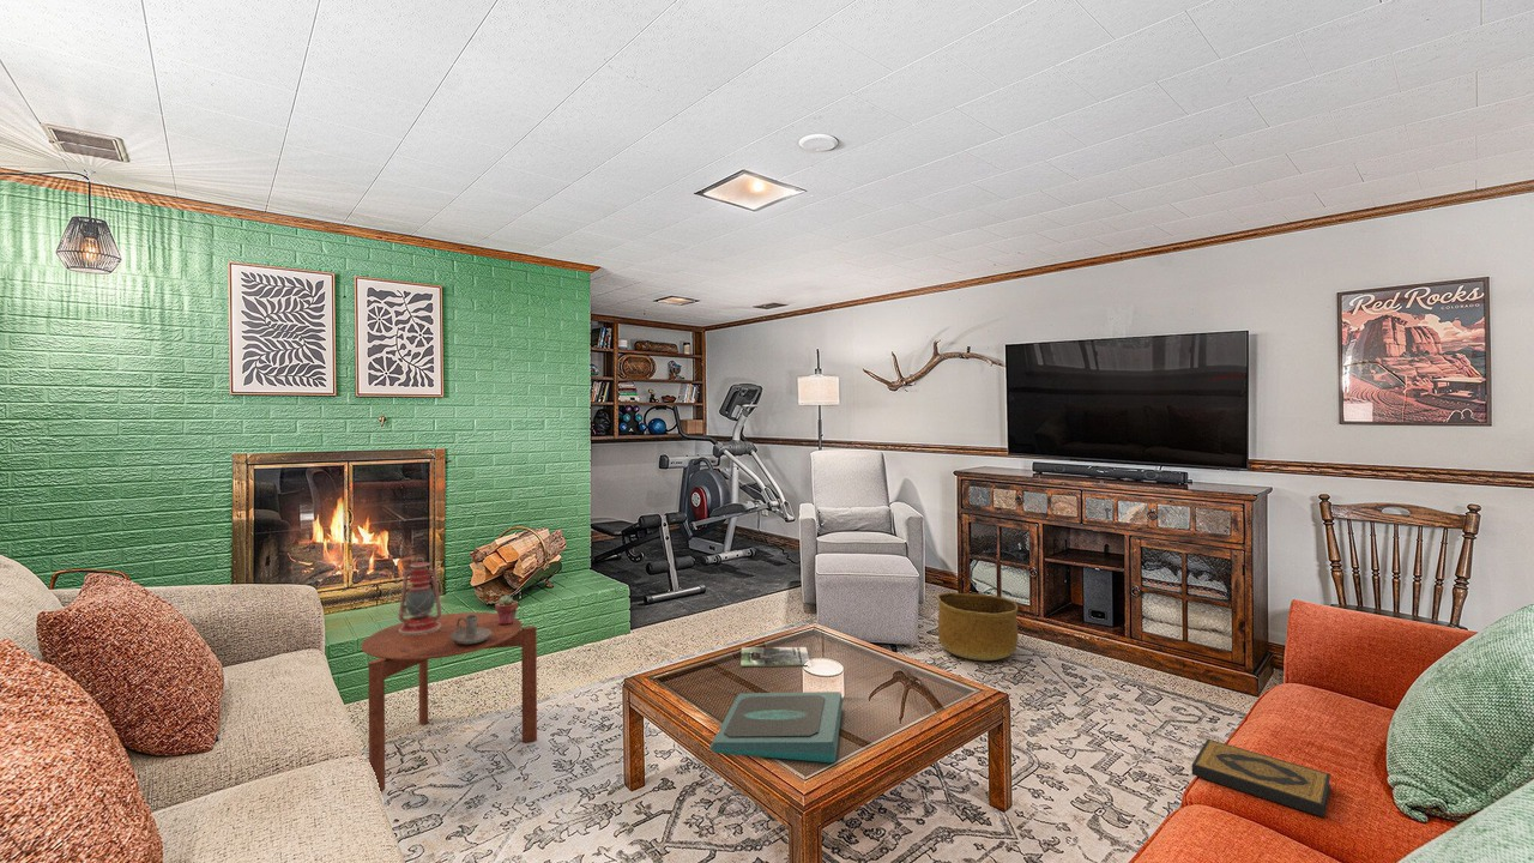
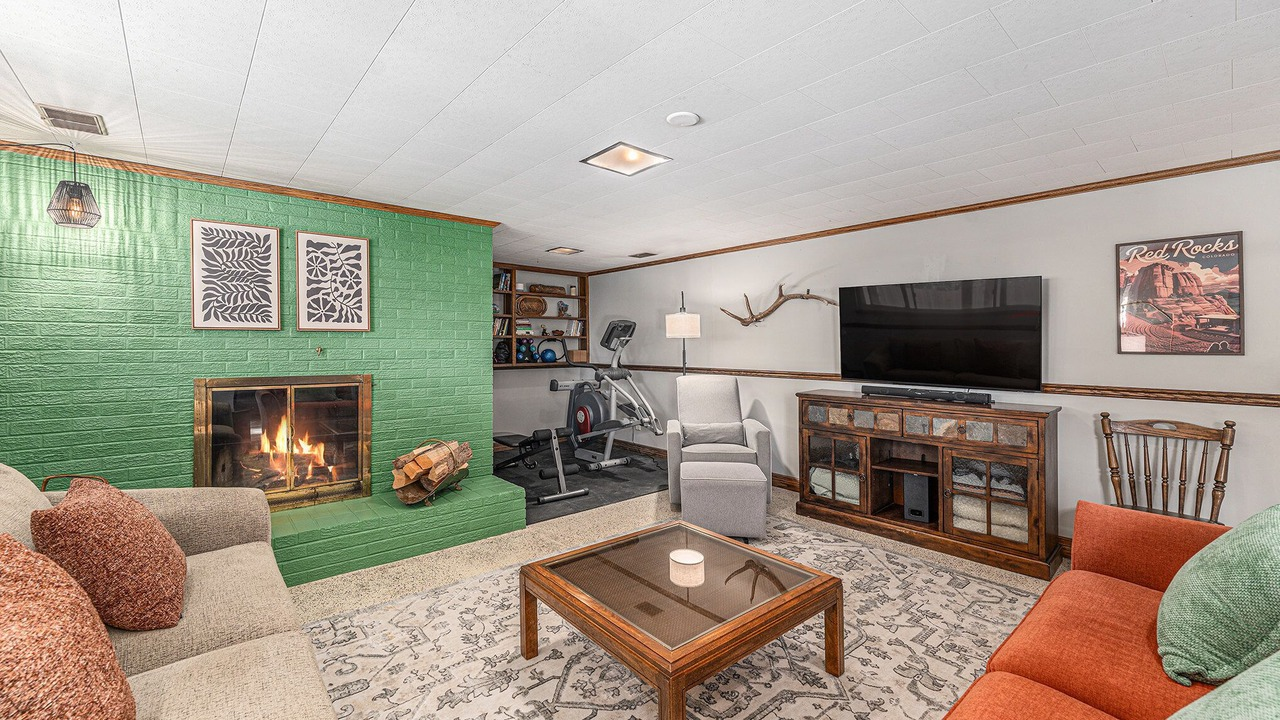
- potted succulent [494,595,519,624]
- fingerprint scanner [708,690,844,764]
- candle holder [451,615,491,644]
- lantern [388,556,443,635]
- magazine [739,646,810,668]
- side table [361,611,538,793]
- hardback book [1191,738,1331,819]
- basket [936,592,1019,662]
